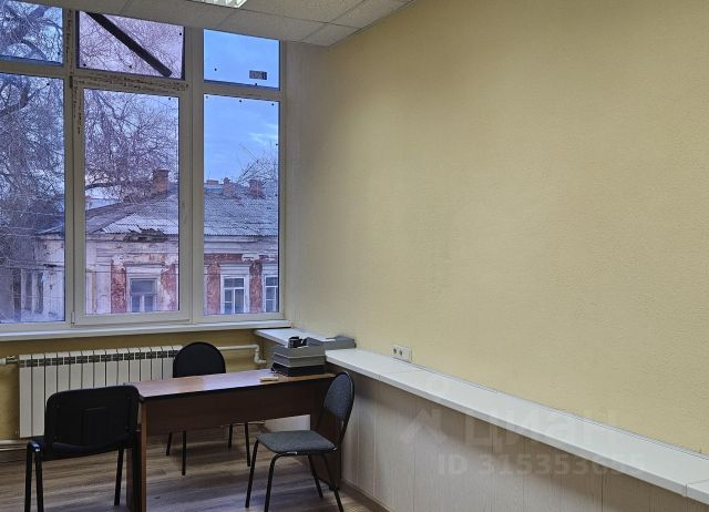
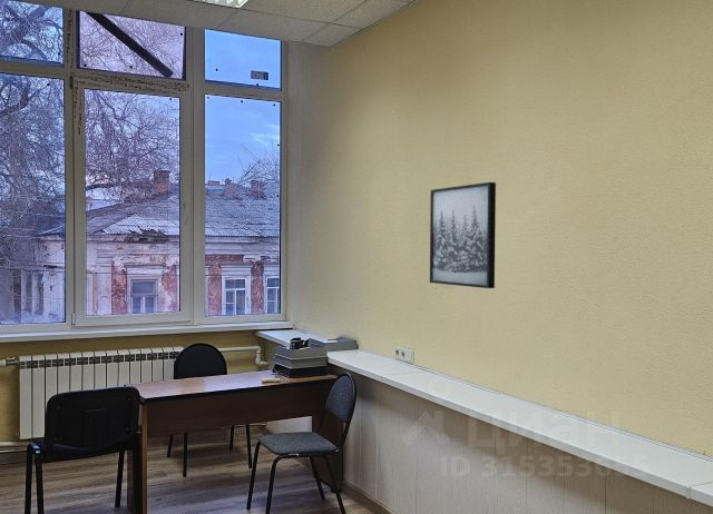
+ wall art [429,181,497,289]
